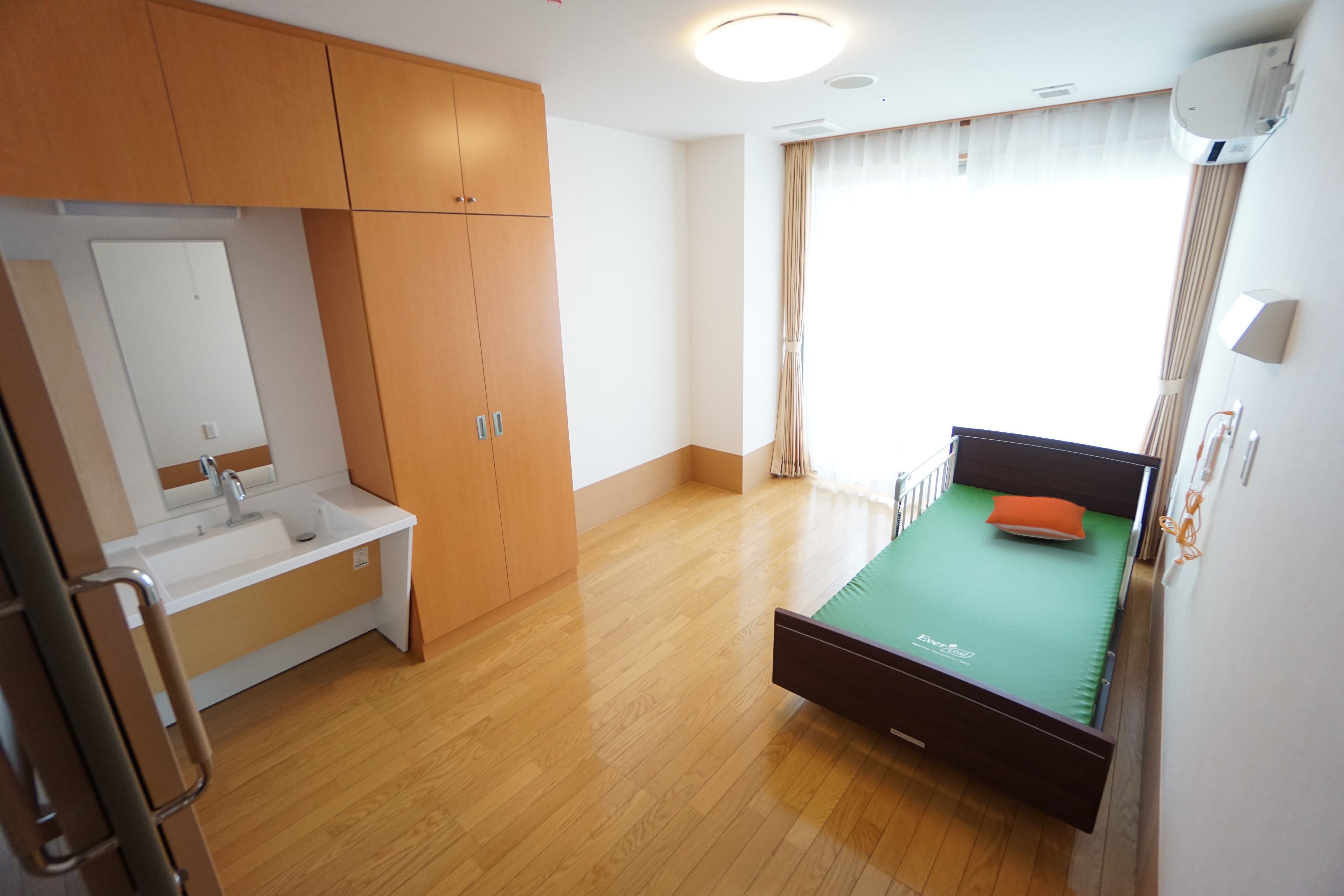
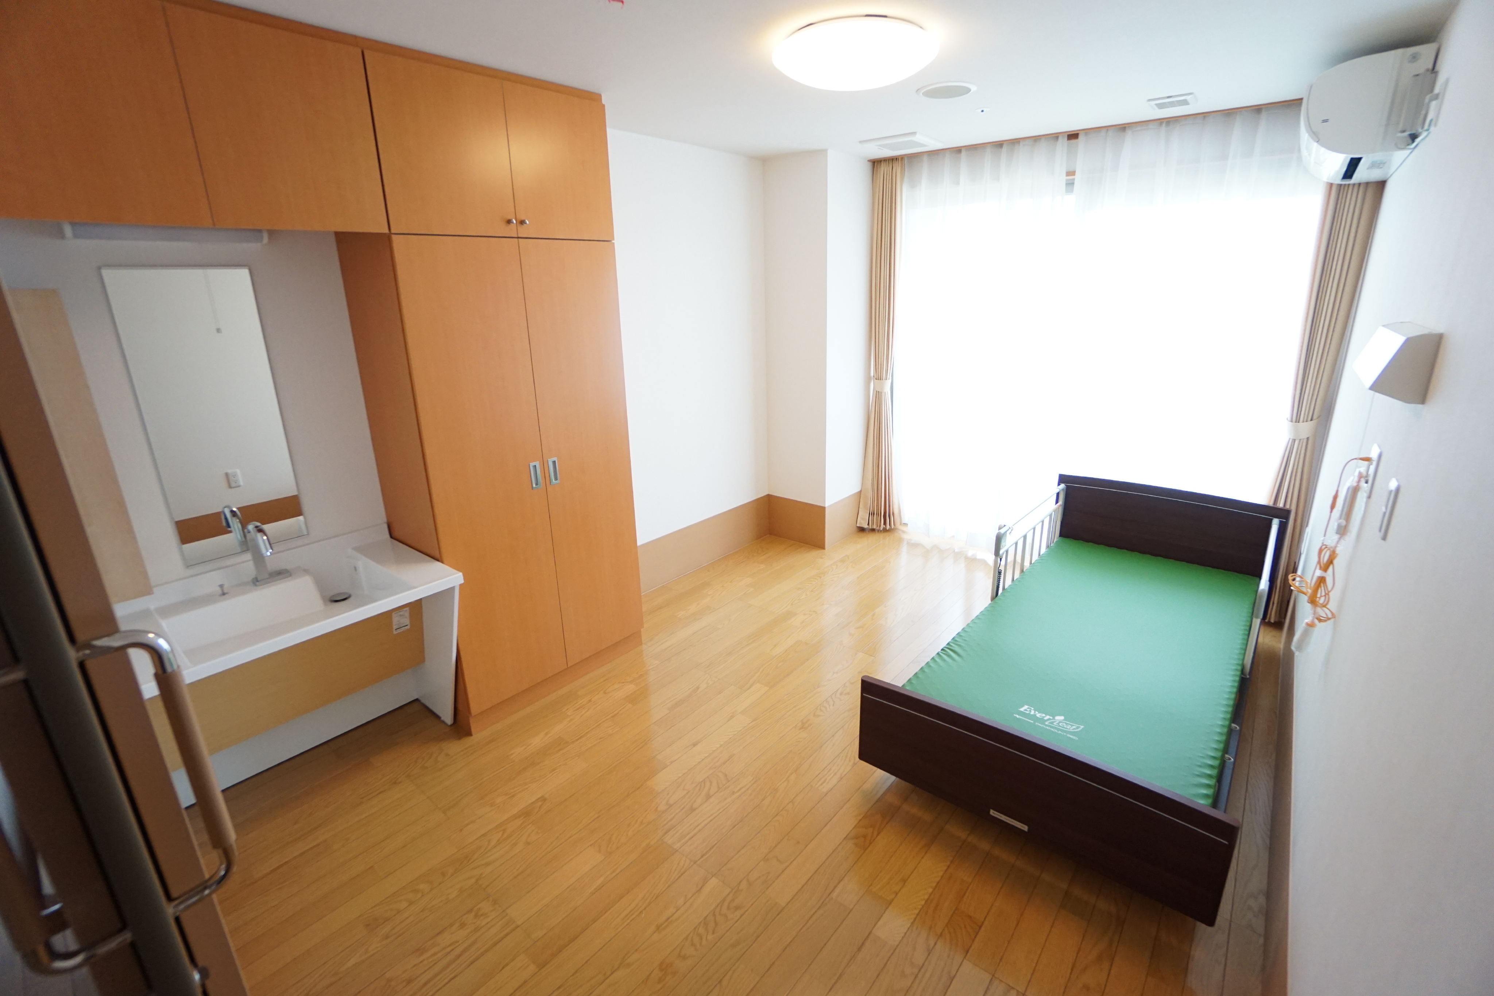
- pillow [984,495,1086,540]
